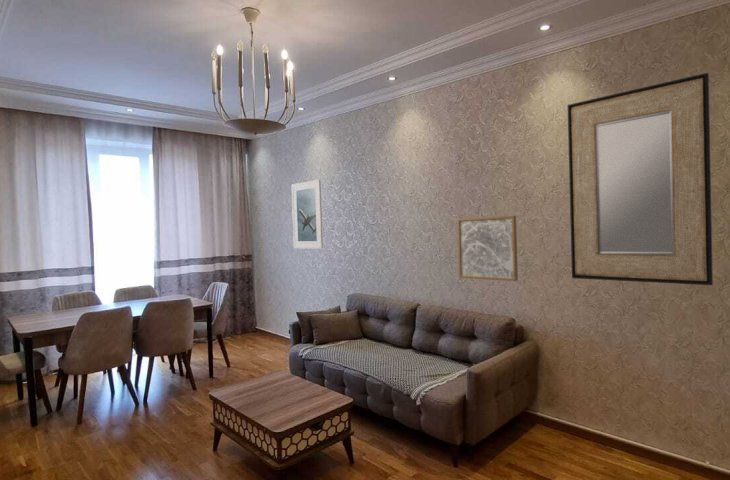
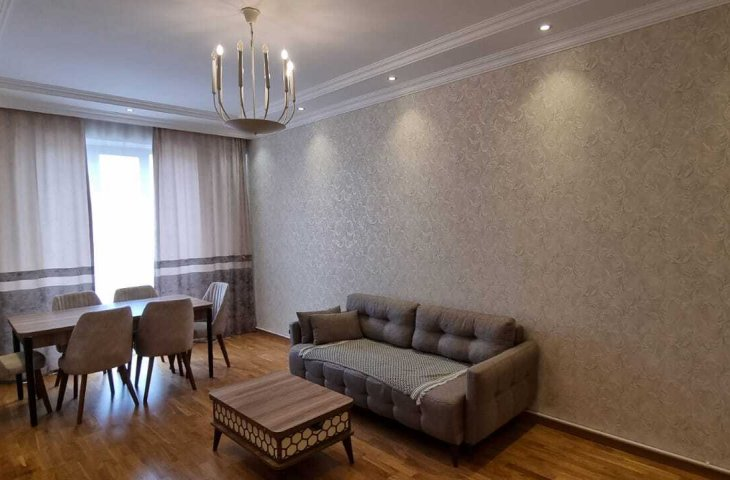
- home mirror [567,72,714,286]
- wall art [456,215,519,282]
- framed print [291,179,324,249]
